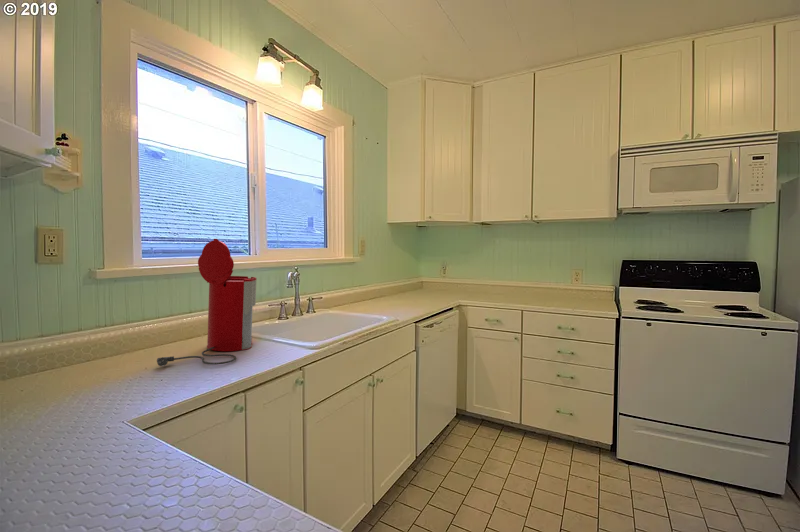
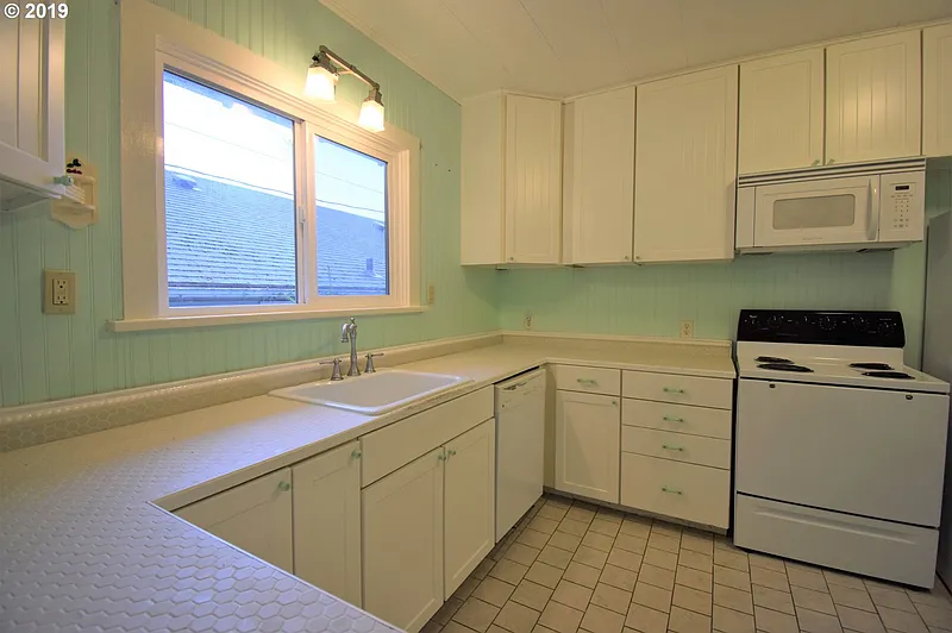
- coffee maker [156,238,257,367]
